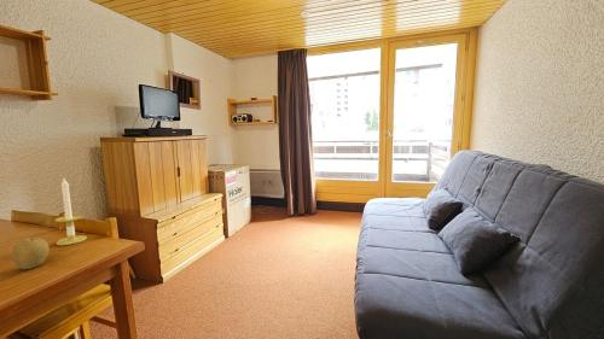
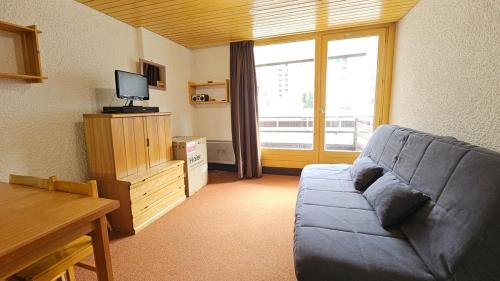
- fruit [11,236,50,270]
- candle [54,177,88,246]
